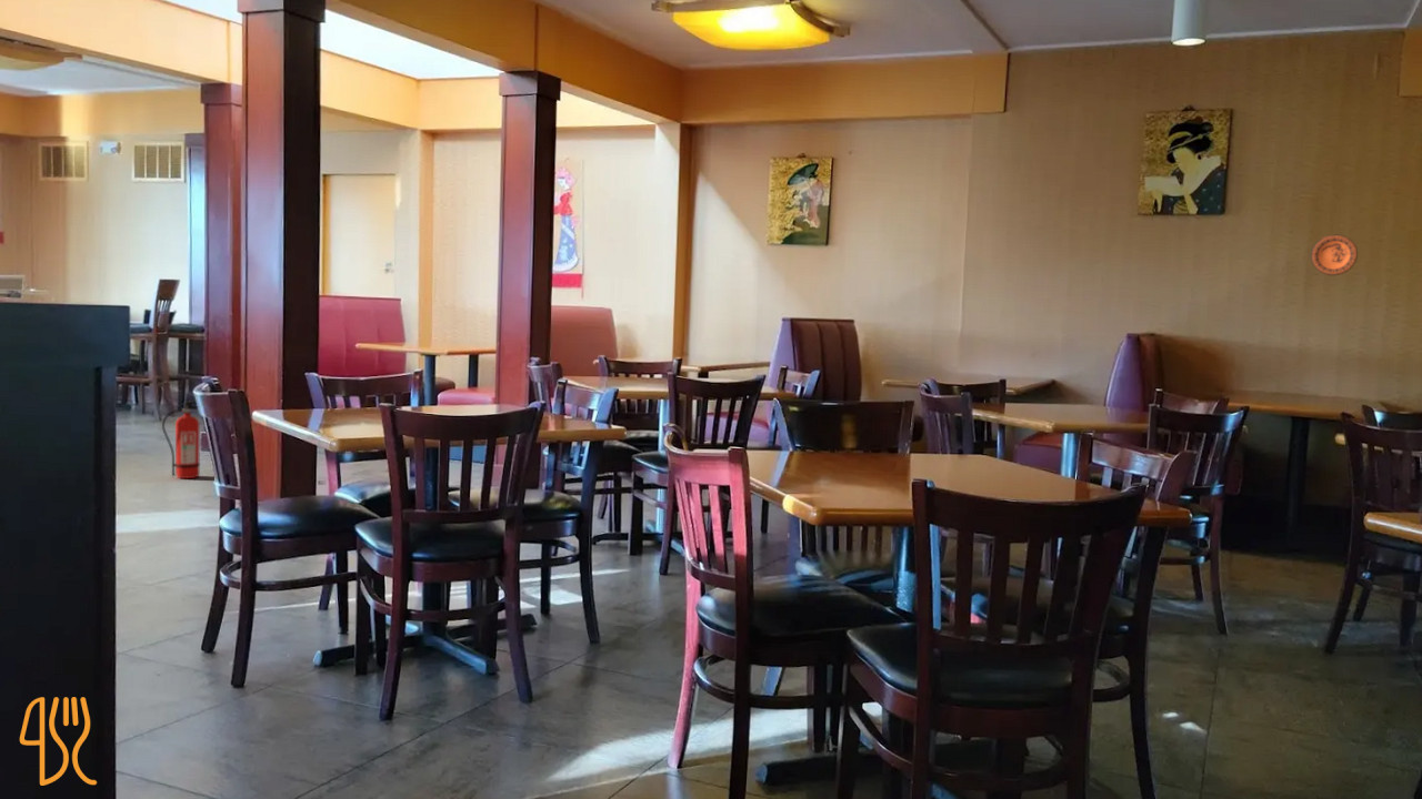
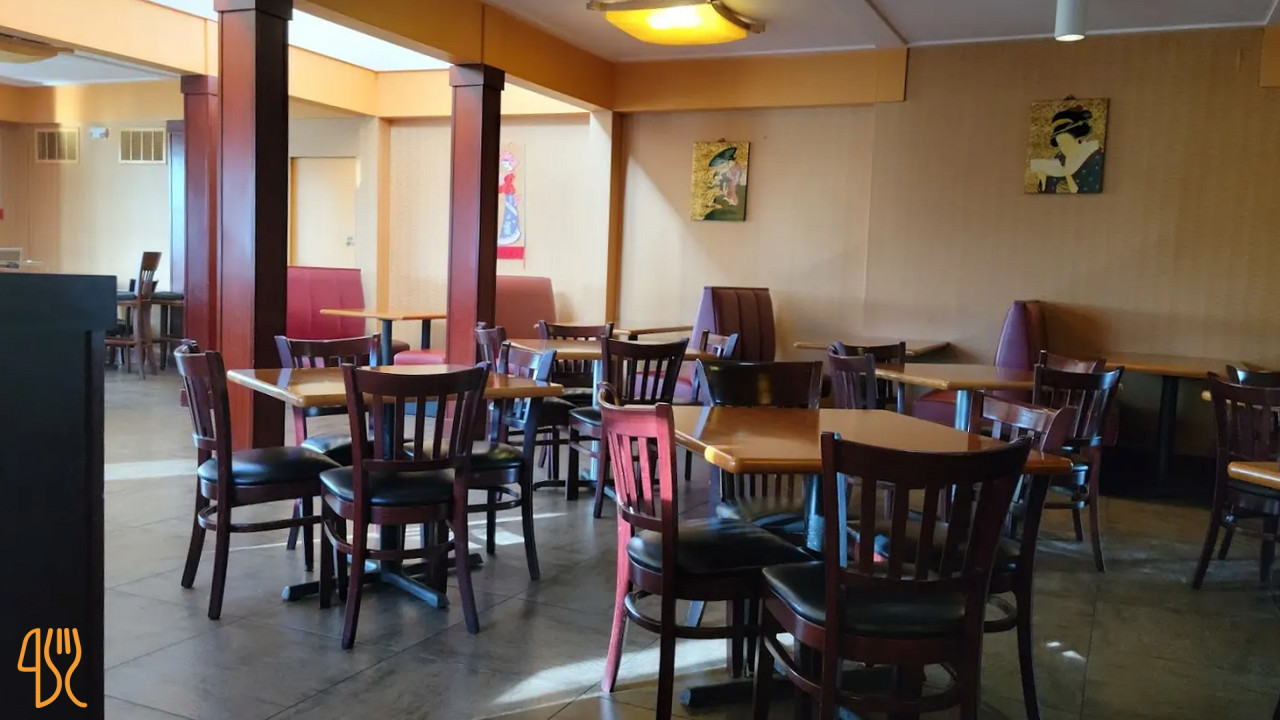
- fire extinguisher [161,400,201,479]
- decorative plate [1310,234,1359,276]
